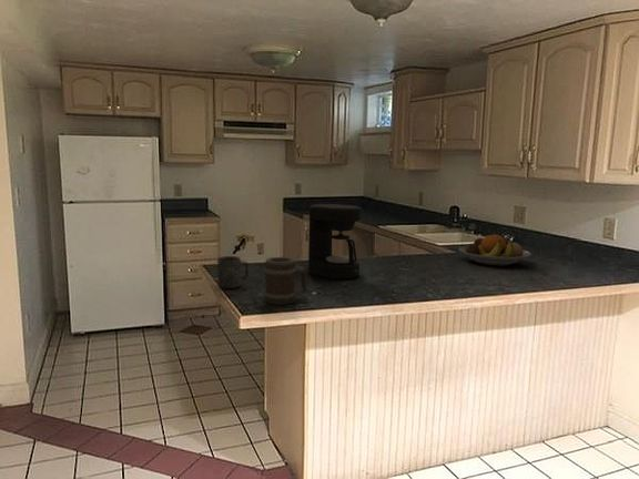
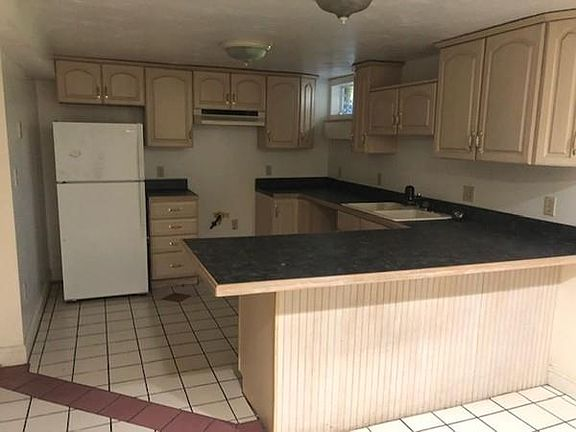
- coffee maker [307,203,363,281]
- fruit bowl [457,234,531,267]
- mug [216,255,250,289]
- barrel [263,256,308,306]
